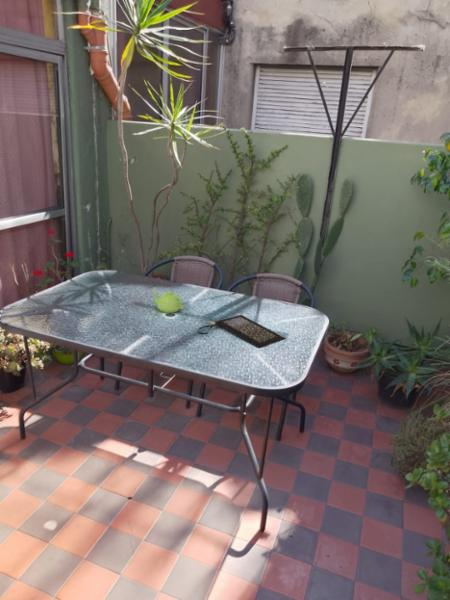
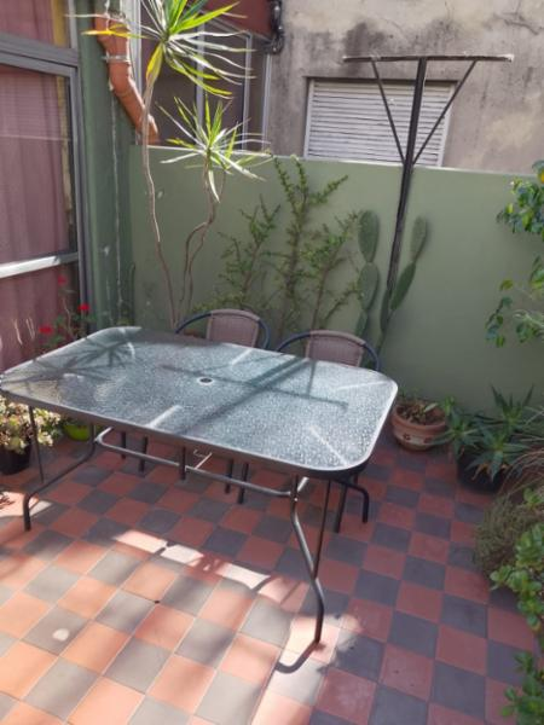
- clutch bag [197,314,287,349]
- teapot [151,289,185,314]
